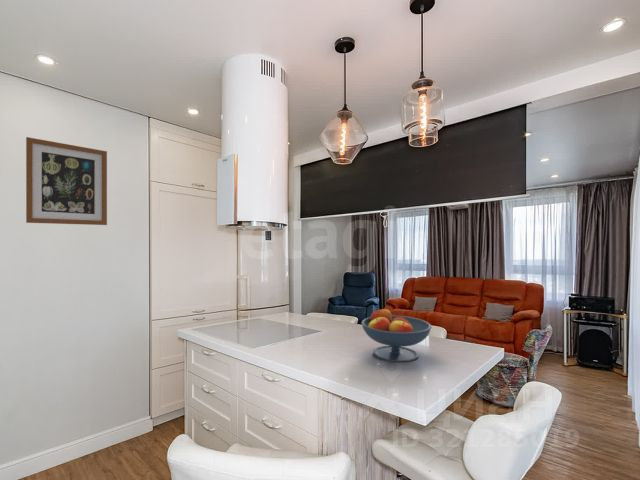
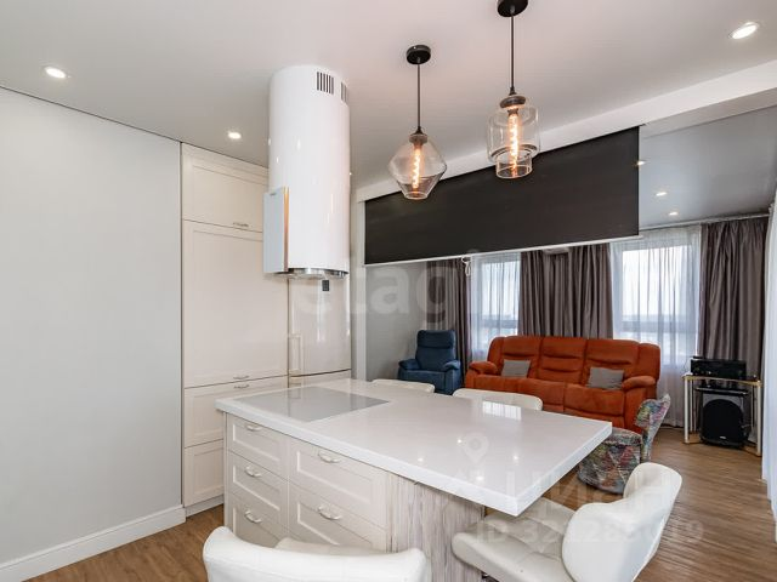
- fruit bowl [360,307,433,363]
- wall art [25,136,108,226]
